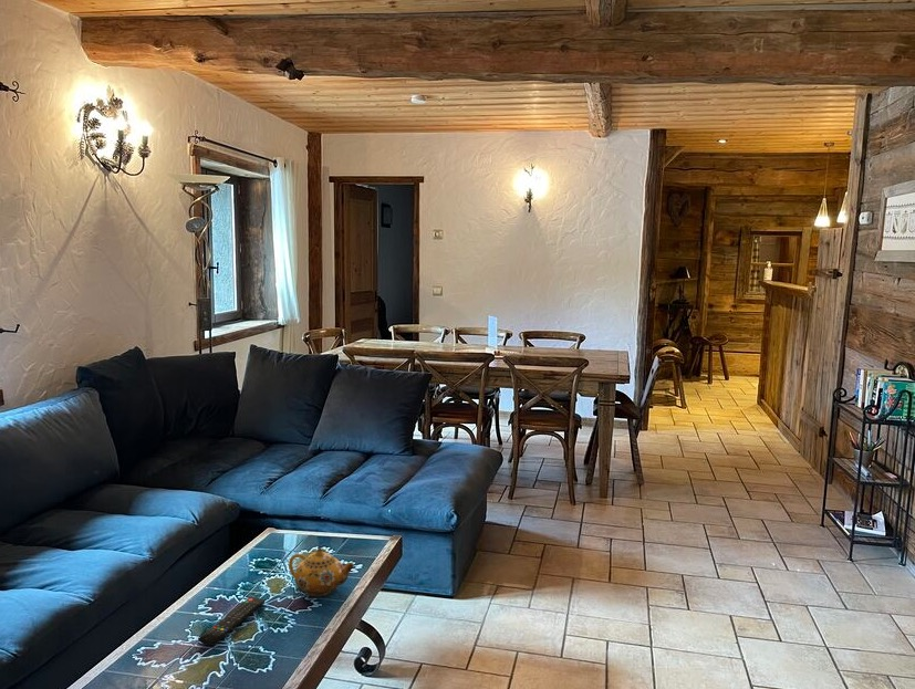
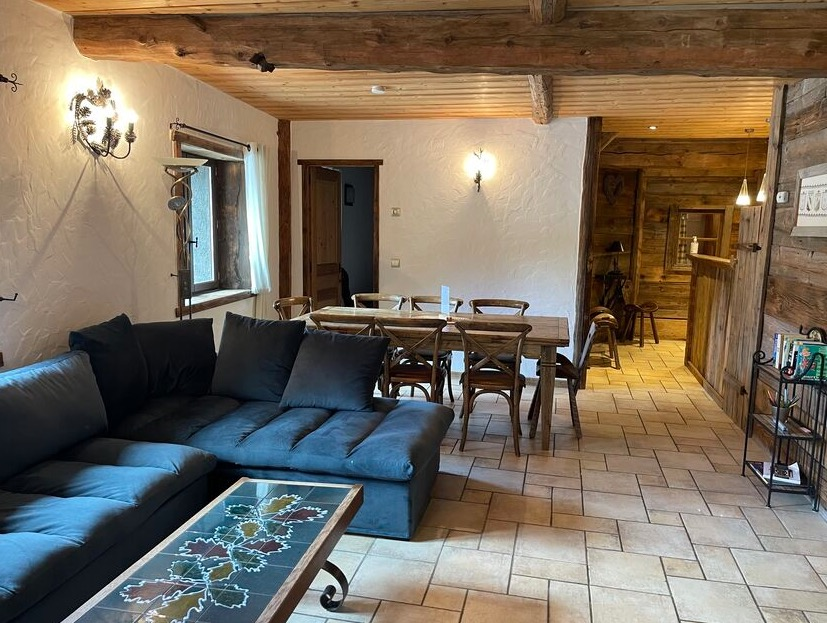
- teapot [288,546,355,597]
- remote control [197,596,266,647]
